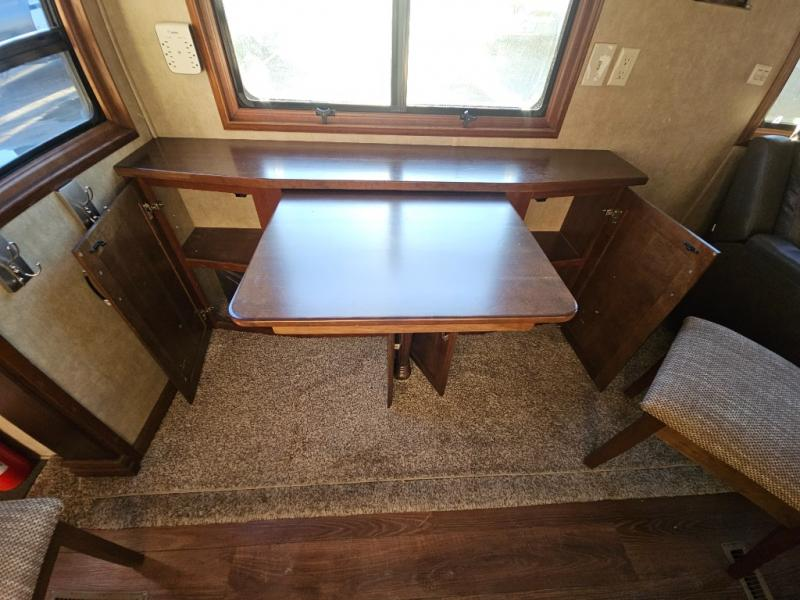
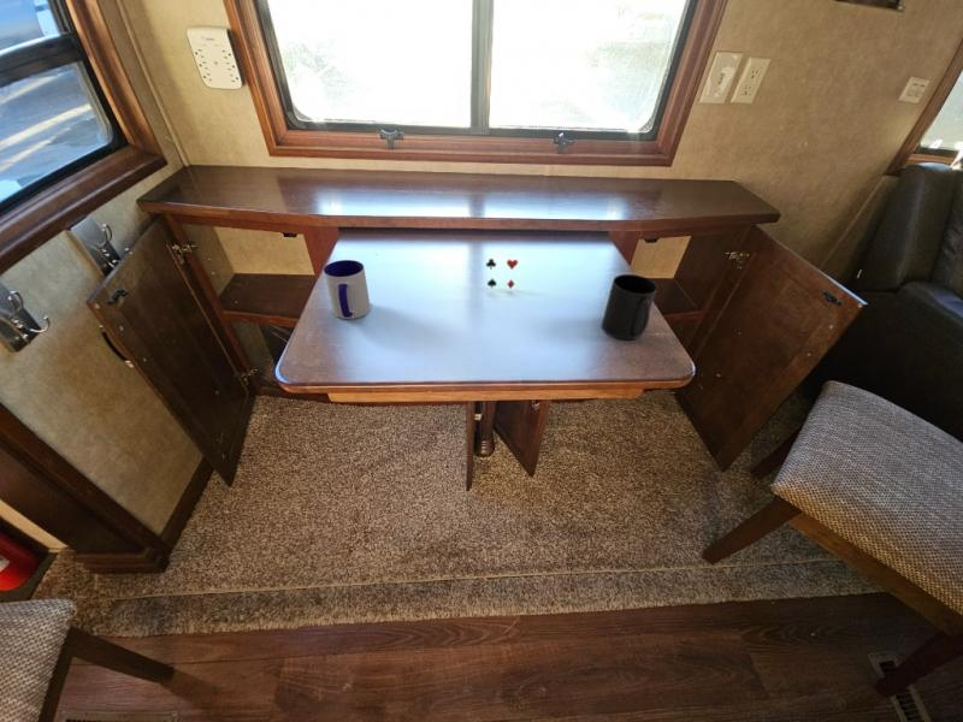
+ playing card [485,258,519,290]
+ mug [323,259,372,320]
+ mug [601,273,658,341]
